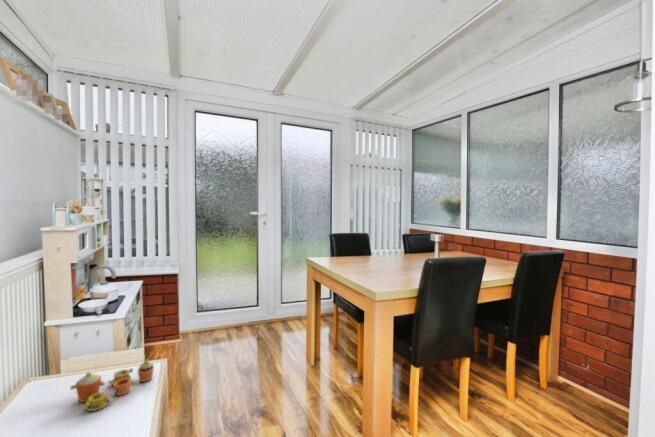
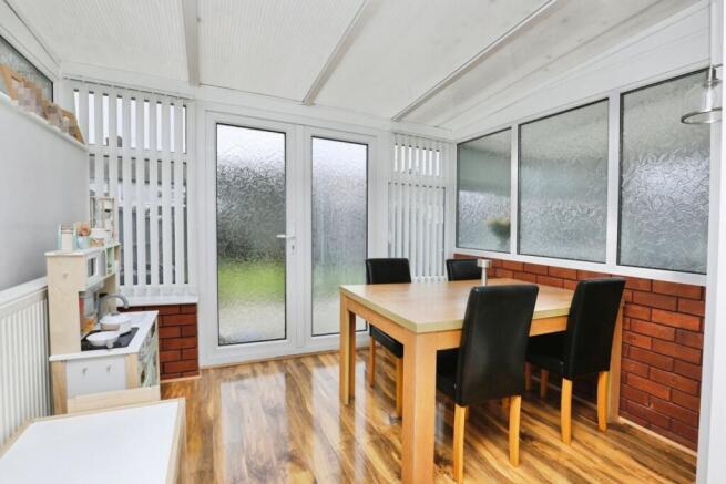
- toy tea set [69,359,155,412]
